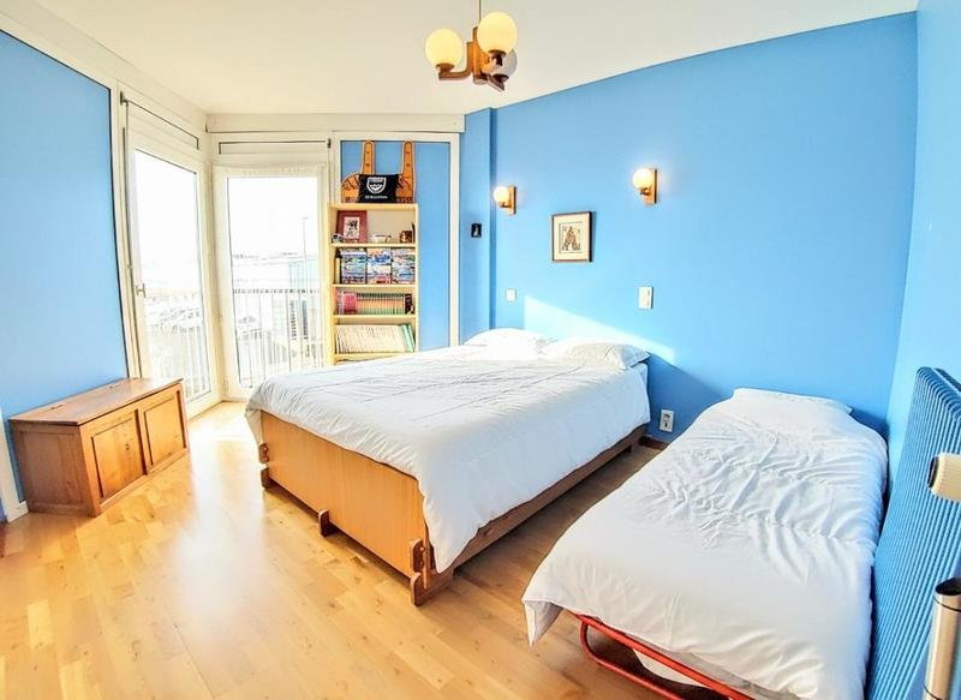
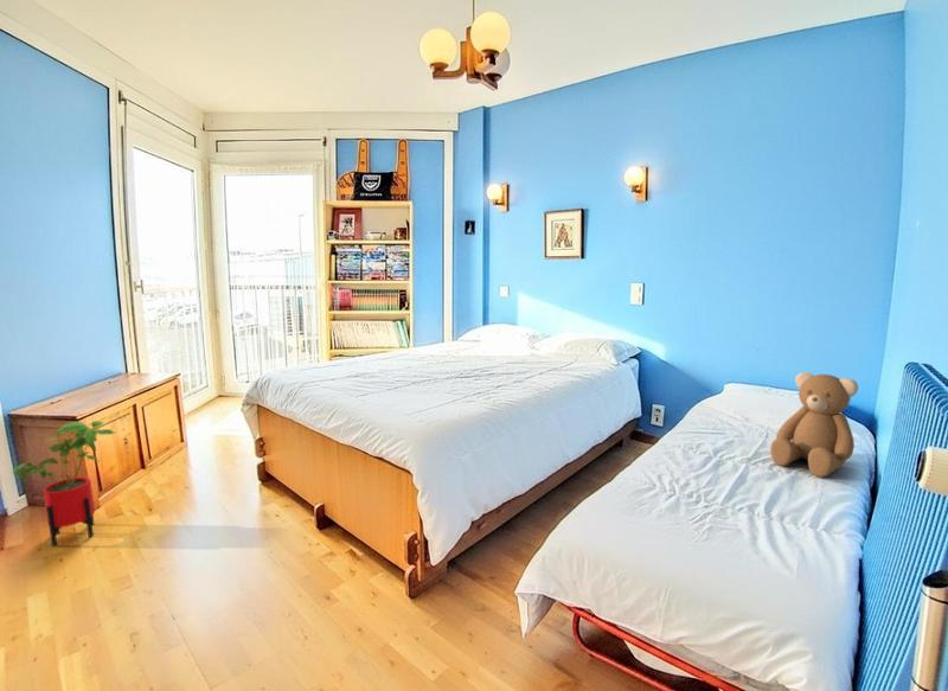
+ house plant [12,420,116,548]
+ teddy bear [769,371,859,479]
